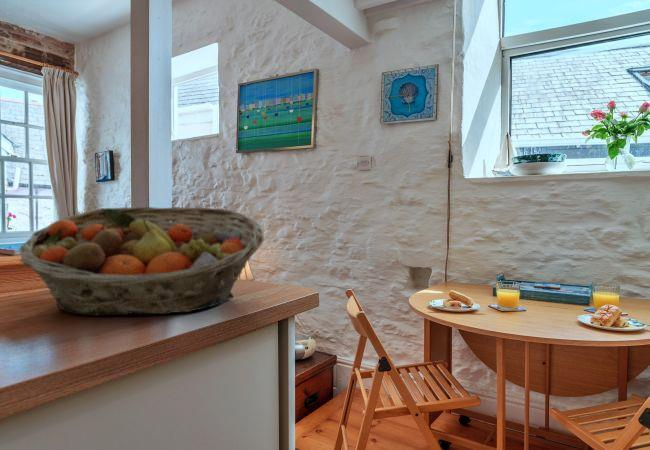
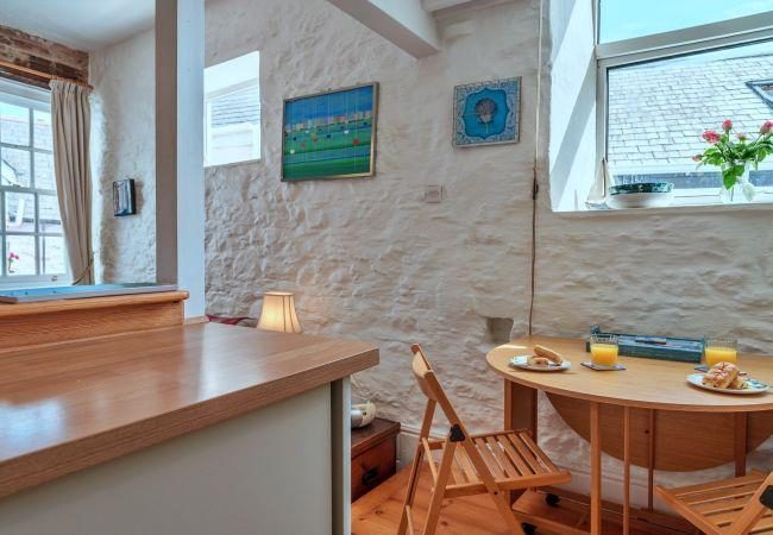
- fruit basket [18,206,265,317]
